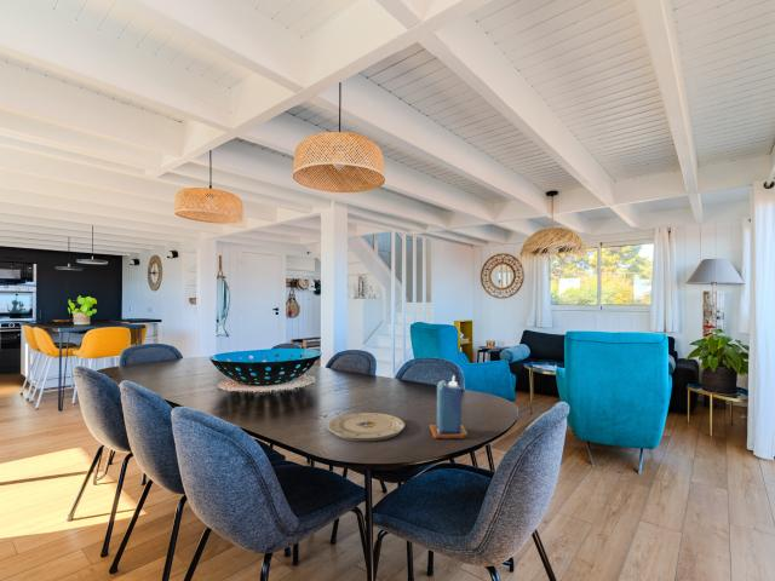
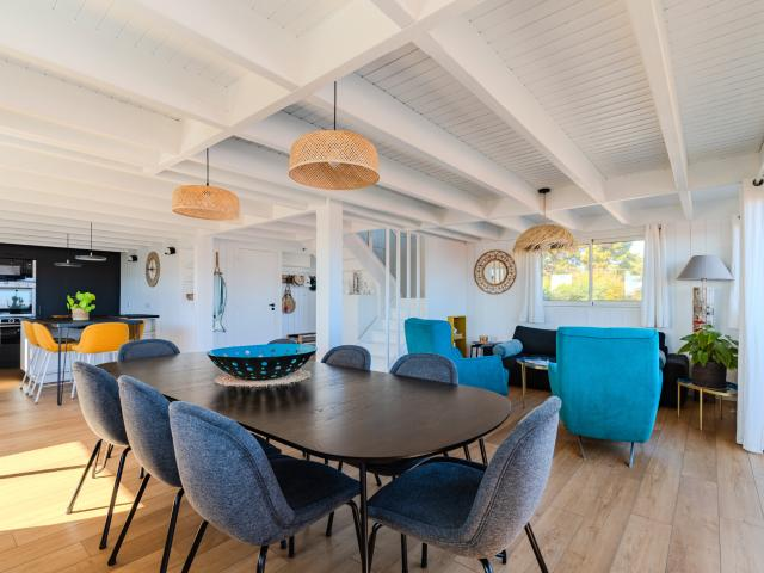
- plate [326,412,406,442]
- candle [429,374,469,439]
